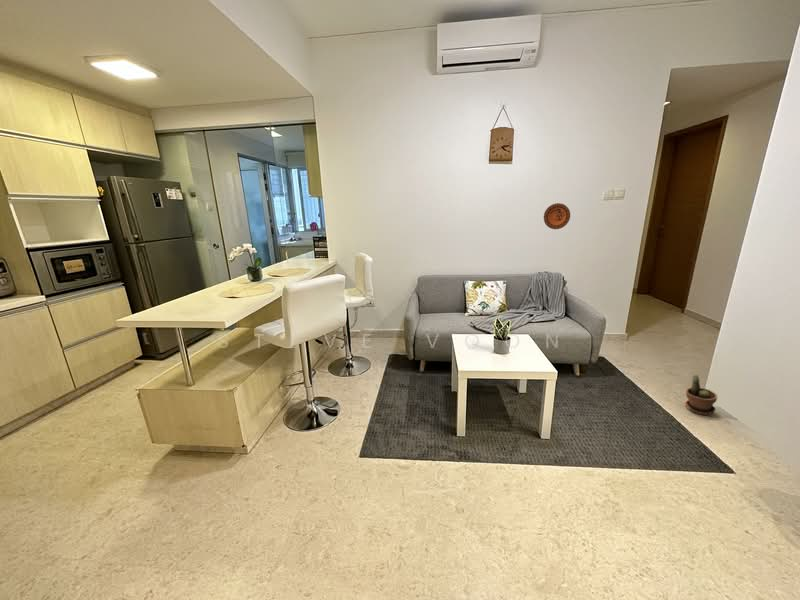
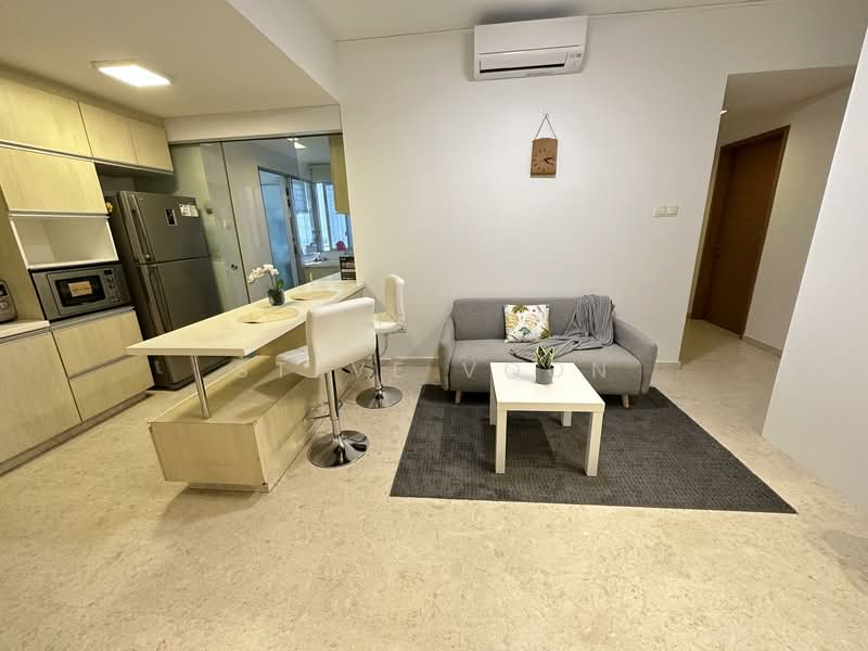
- potted plant [684,373,718,416]
- decorative plate [543,202,571,230]
